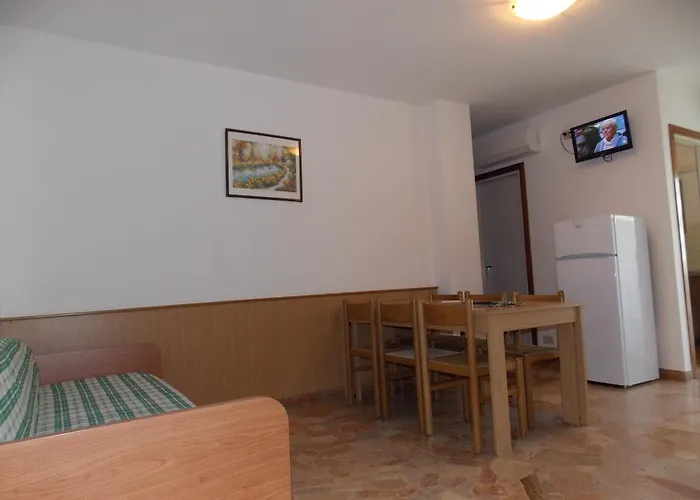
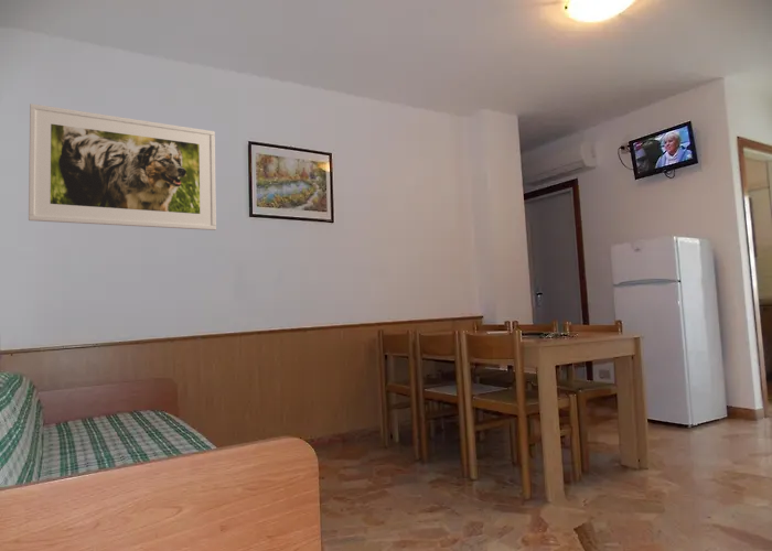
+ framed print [28,102,217,231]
